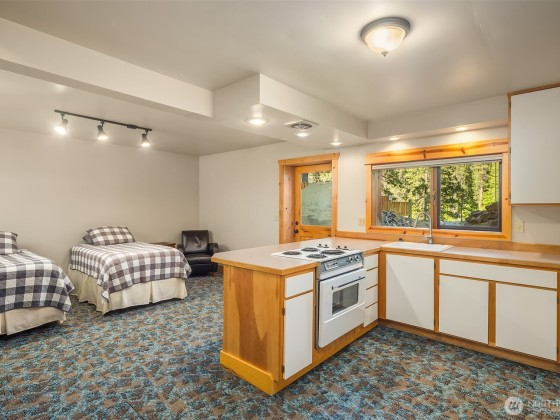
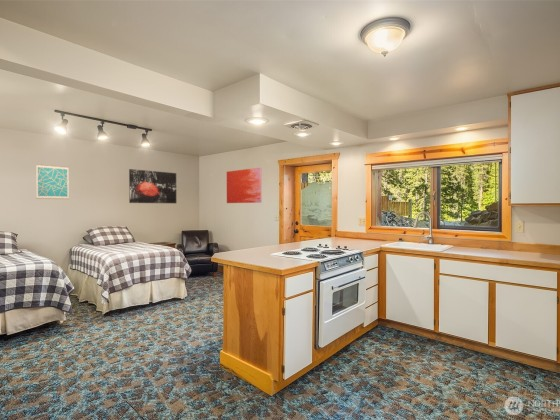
+ wall art [128,168,177,204]
+ wall art [35,163,70,200]
+ wall art [226,167,262,204]
